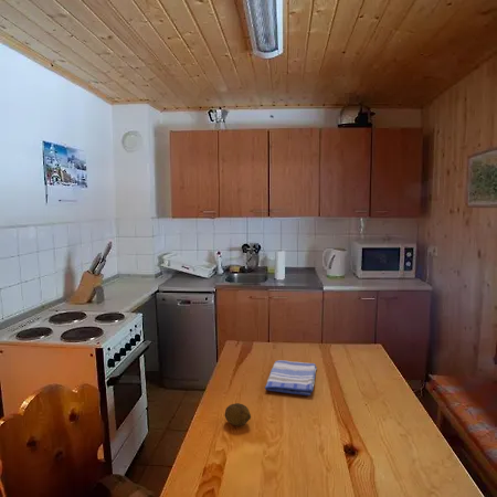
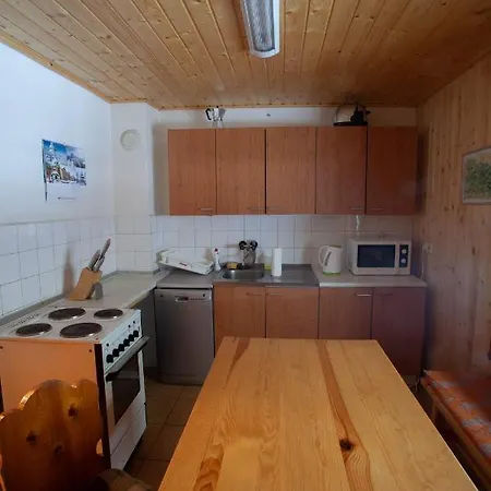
- fruit [224,402,252,427]
- dish towel [264,359,318,396]
